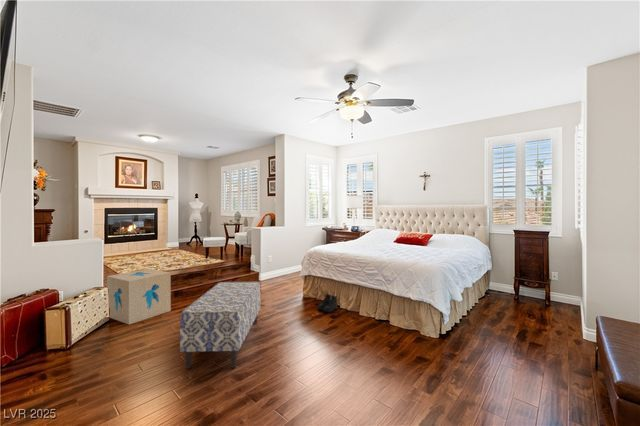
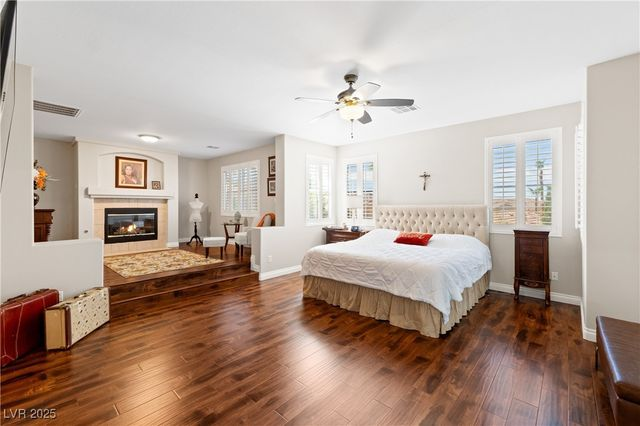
- cardboard box [106,268,172,325]
- bench [179,281,261,370]
- boots [317,293,339,313]
